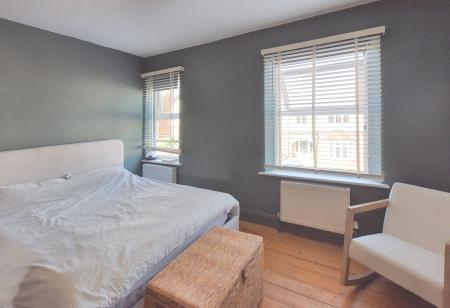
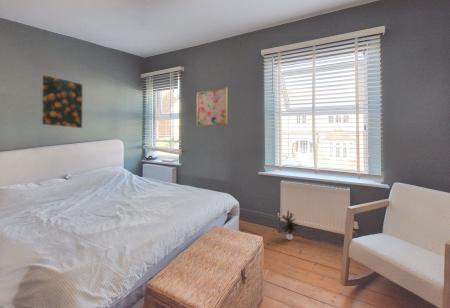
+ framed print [40,73,84,129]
+ potted plant [280,209,300,241]
+ wall art [196,86,228,128]
